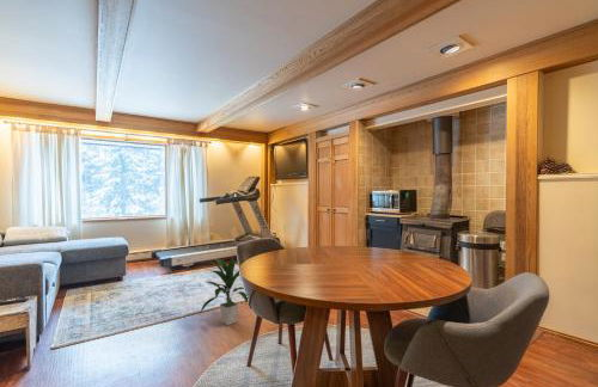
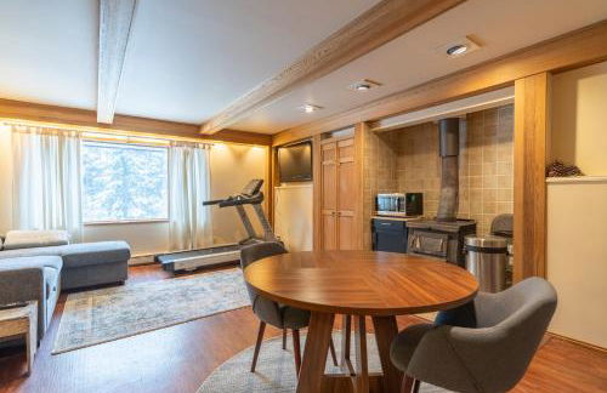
- indoor plant [199,257,249,326]
